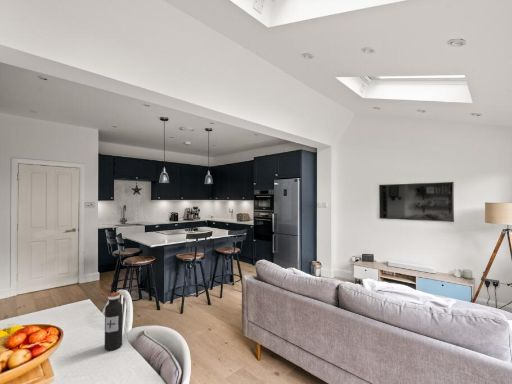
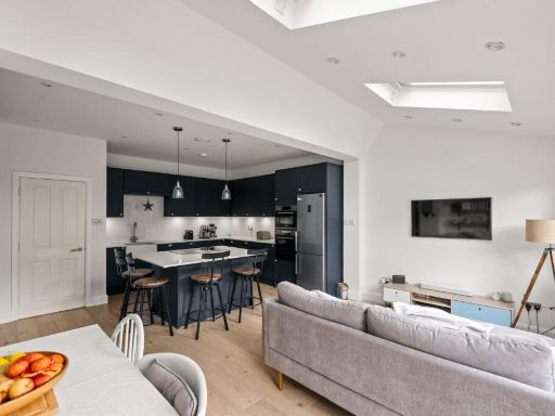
- water bottle [104,291,124,351]
